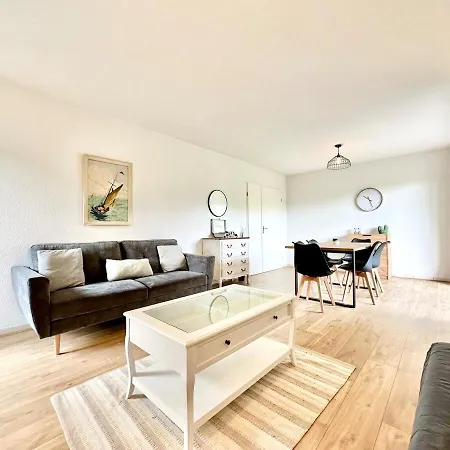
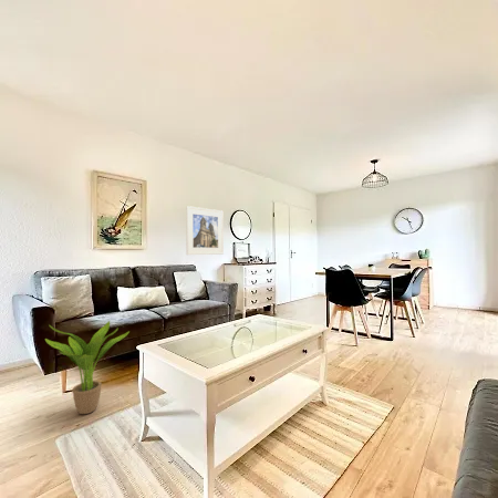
+ potted plant [44,320,131,415]
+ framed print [185,205,225,256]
